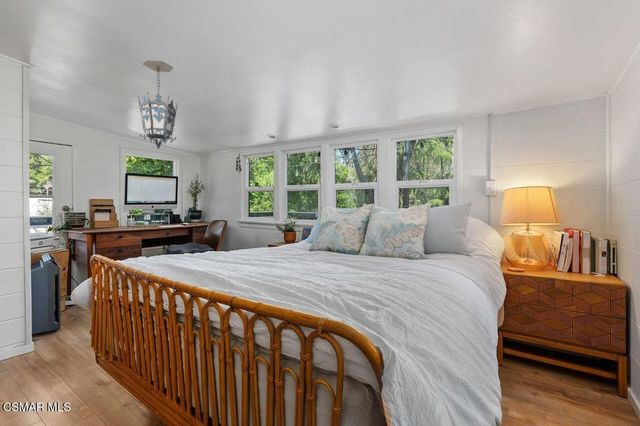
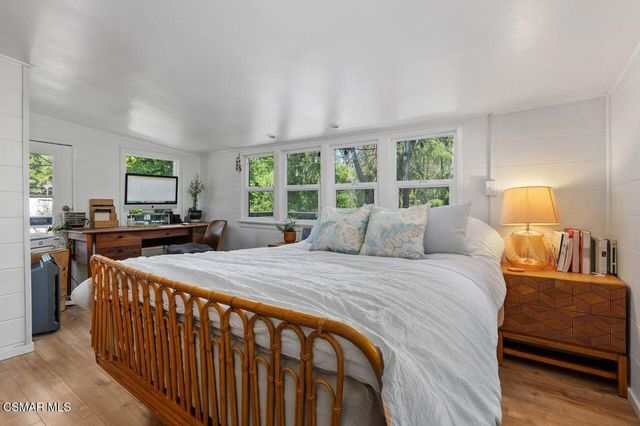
- hanging lantern [137,60,178,150]
